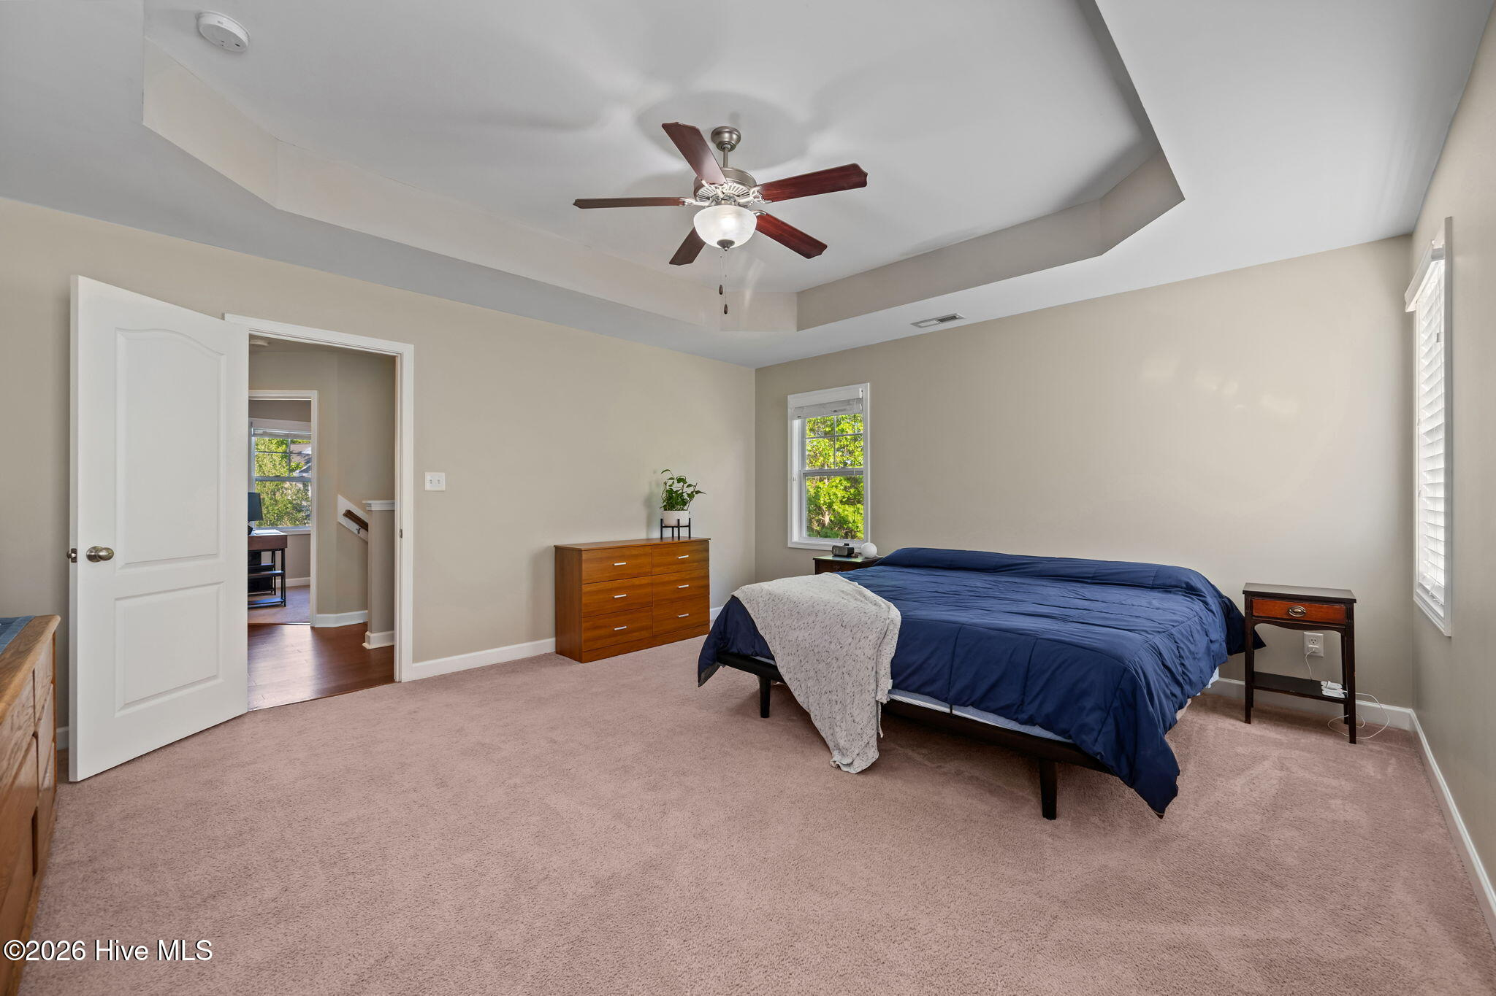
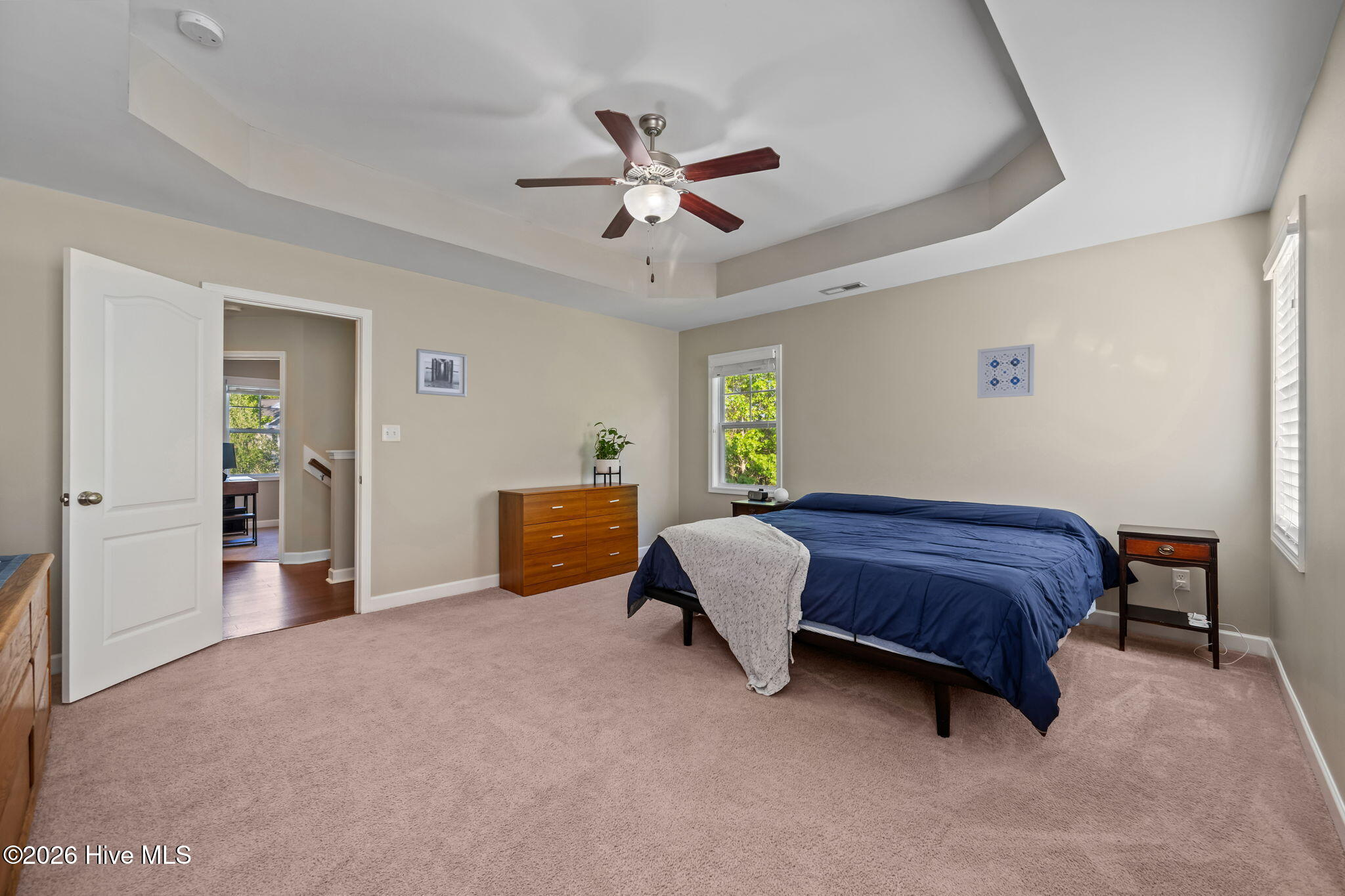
+ wall art [977,343,1035,399]
+ wall art [415,348,467,398]
